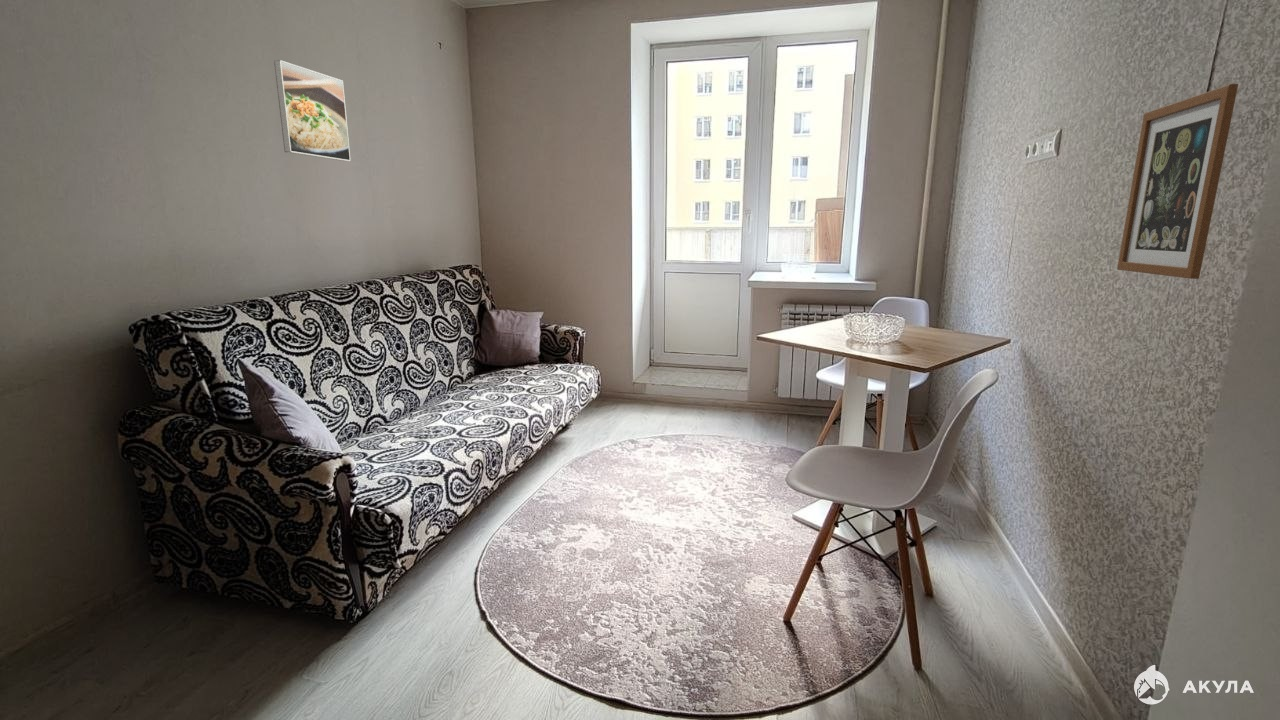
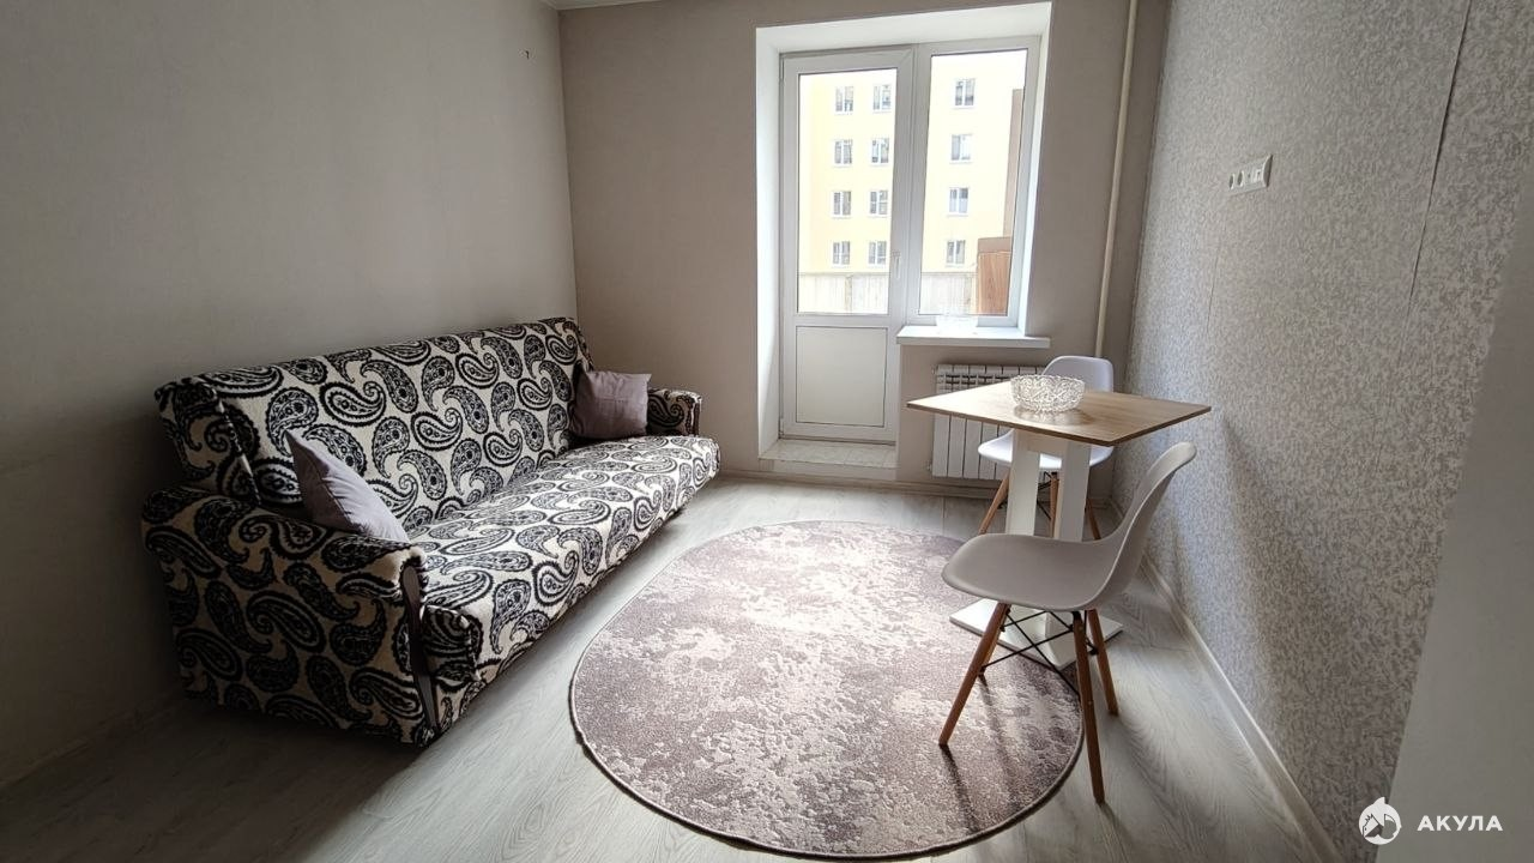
- wall art [1116,83,1239,280]
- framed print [273,59,351,162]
